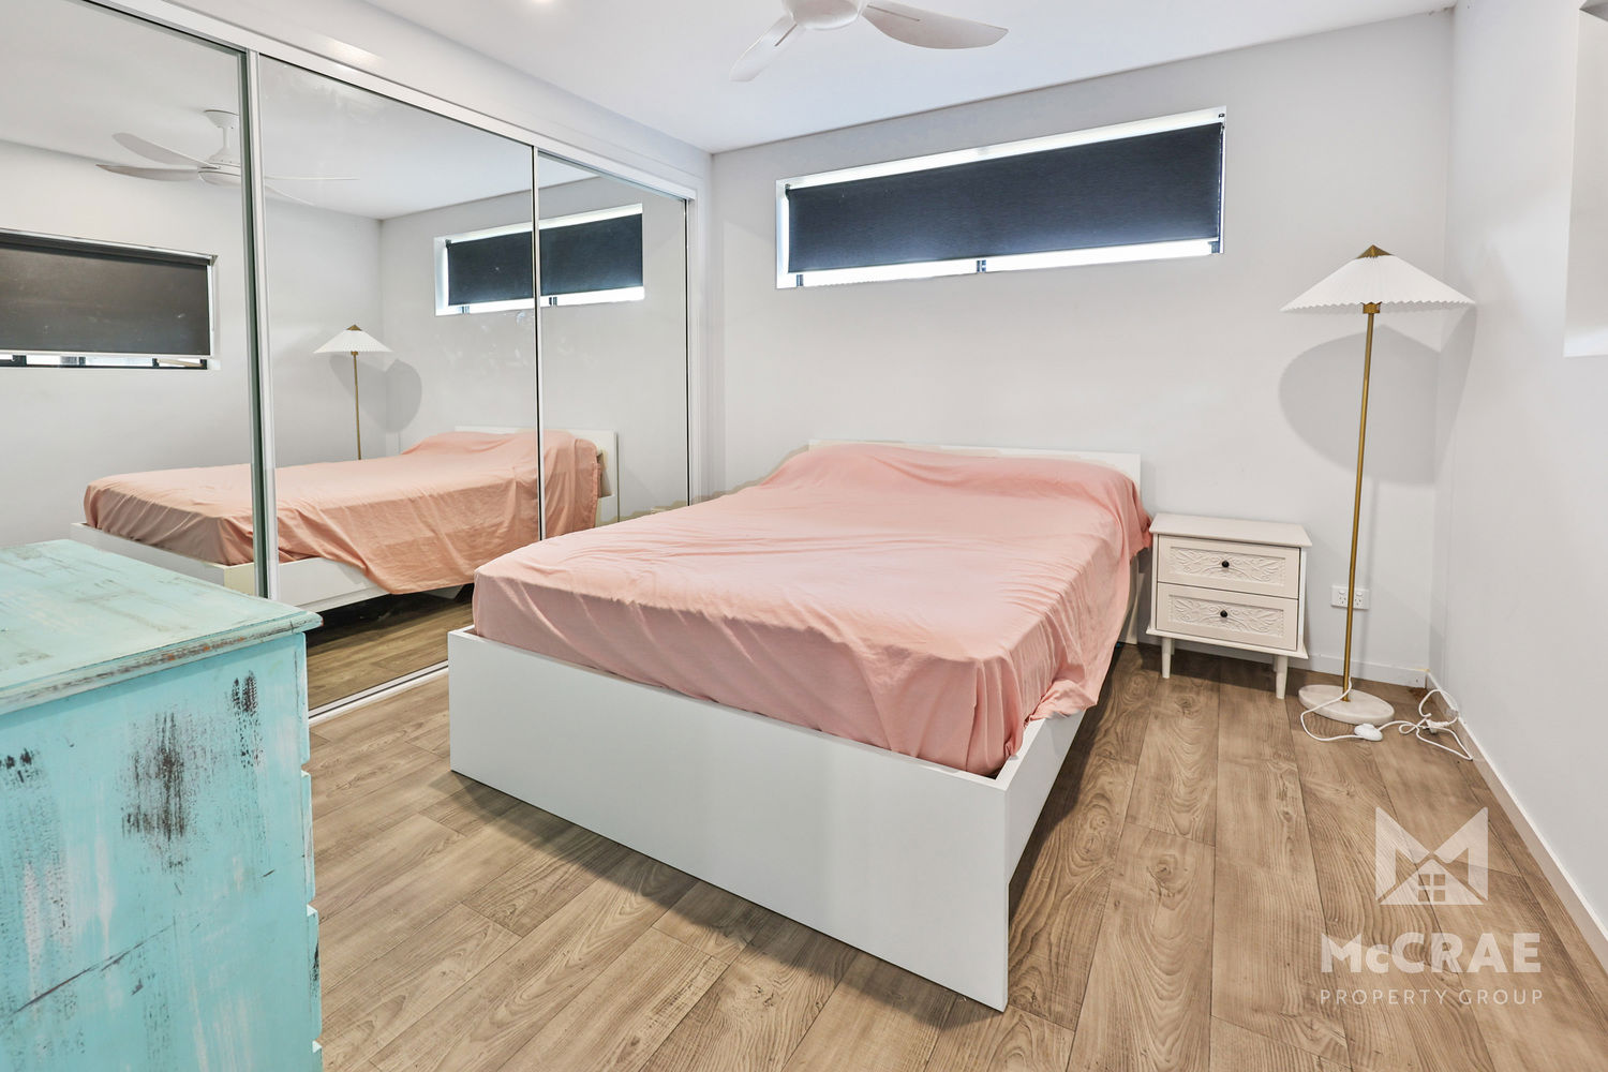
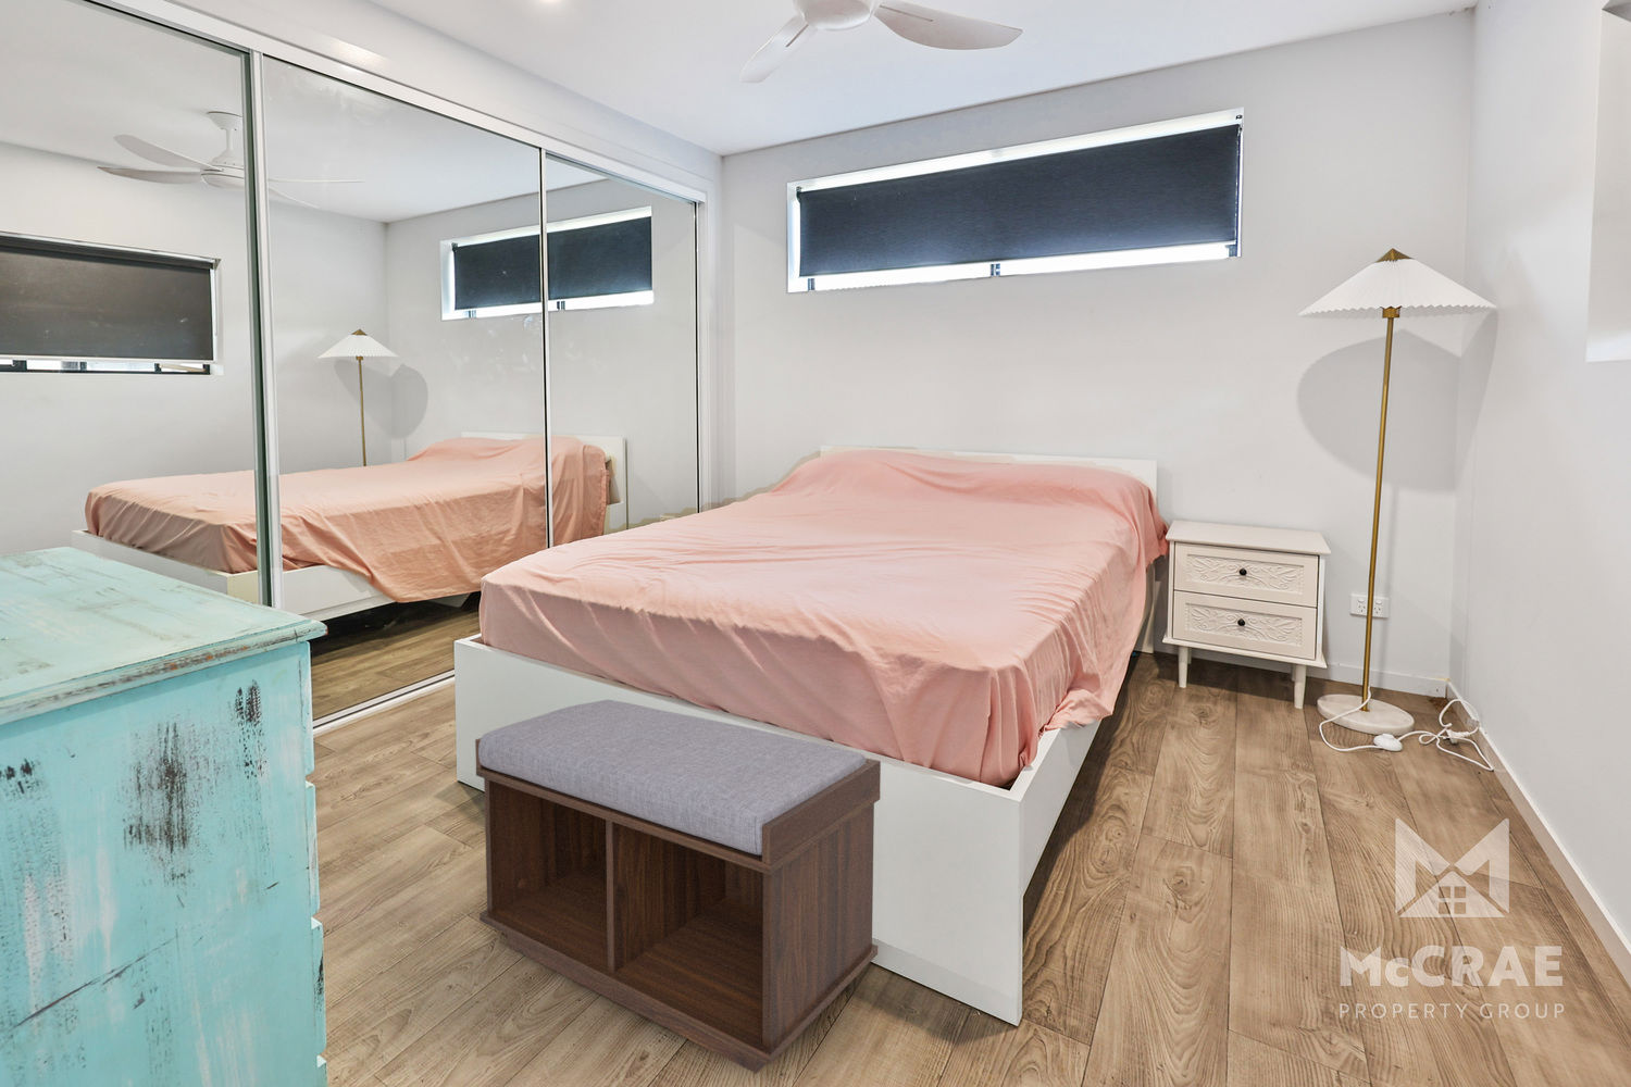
+ bench [474,699,882,1075]
